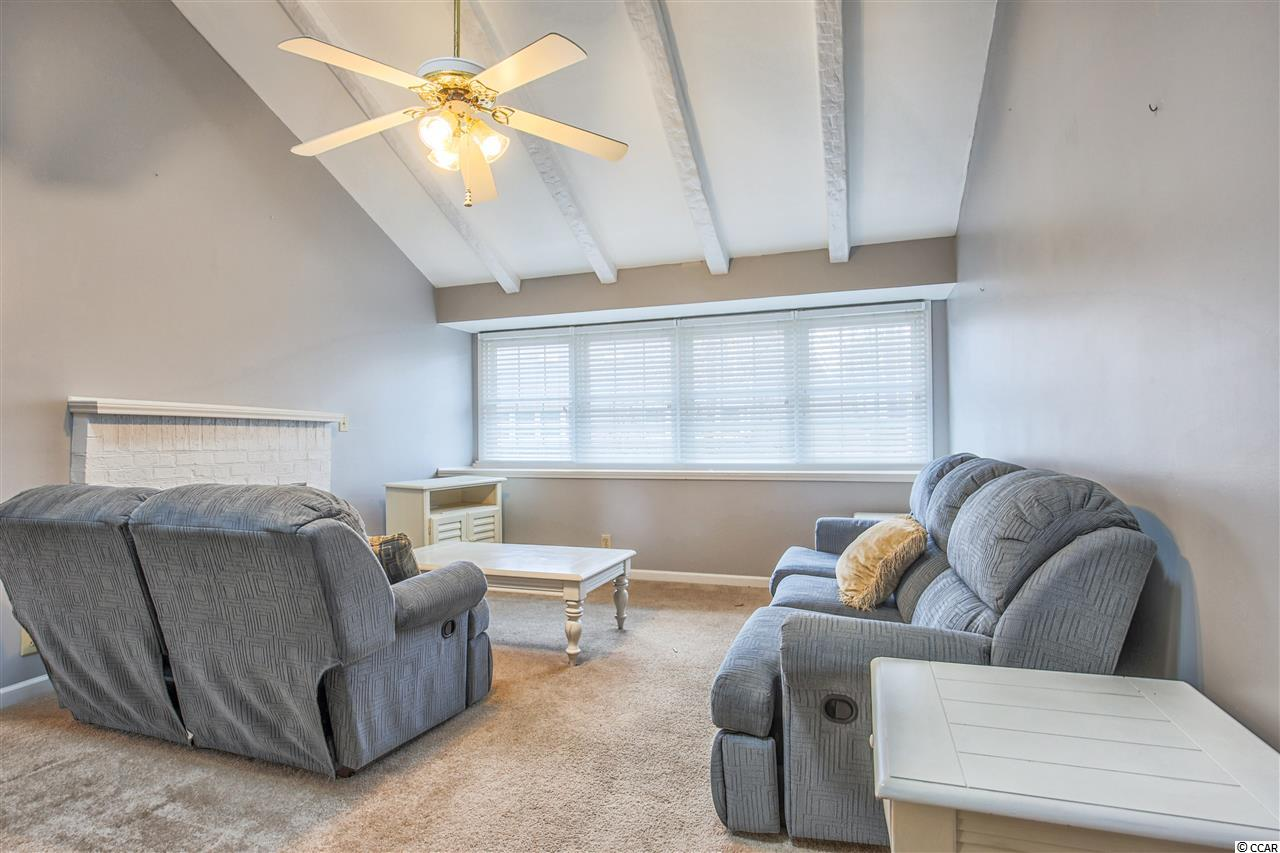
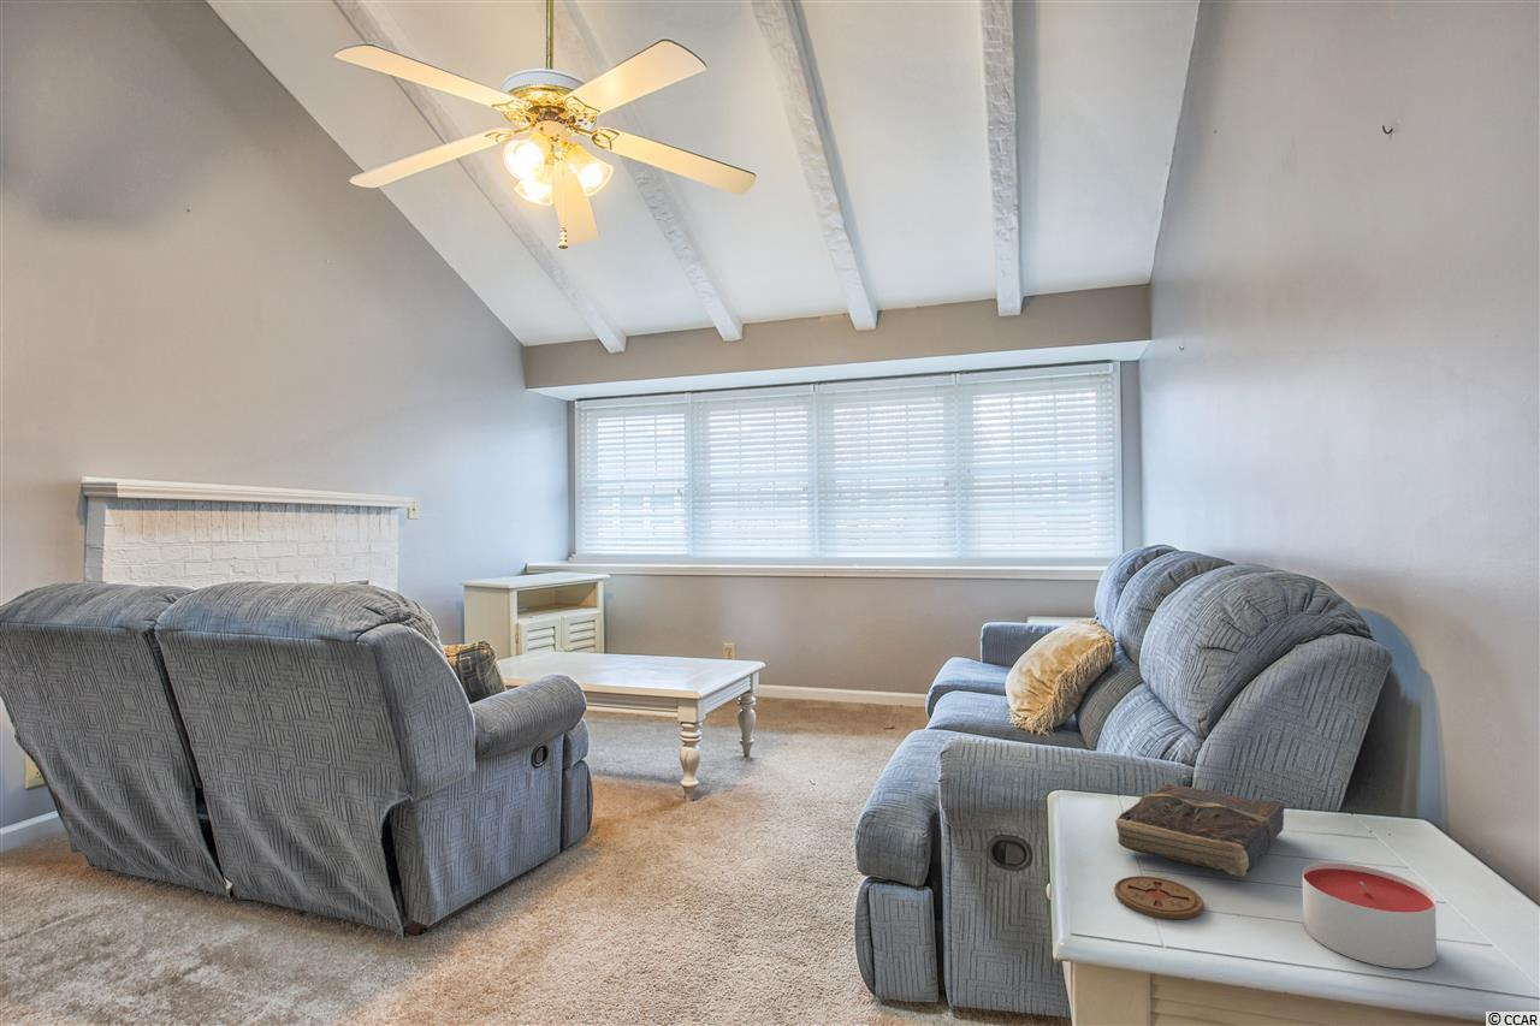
+ candle [1302,861,1438,969]
+ coaster [1113,874,1204,920]
+ book [1114,783,1286,878]
